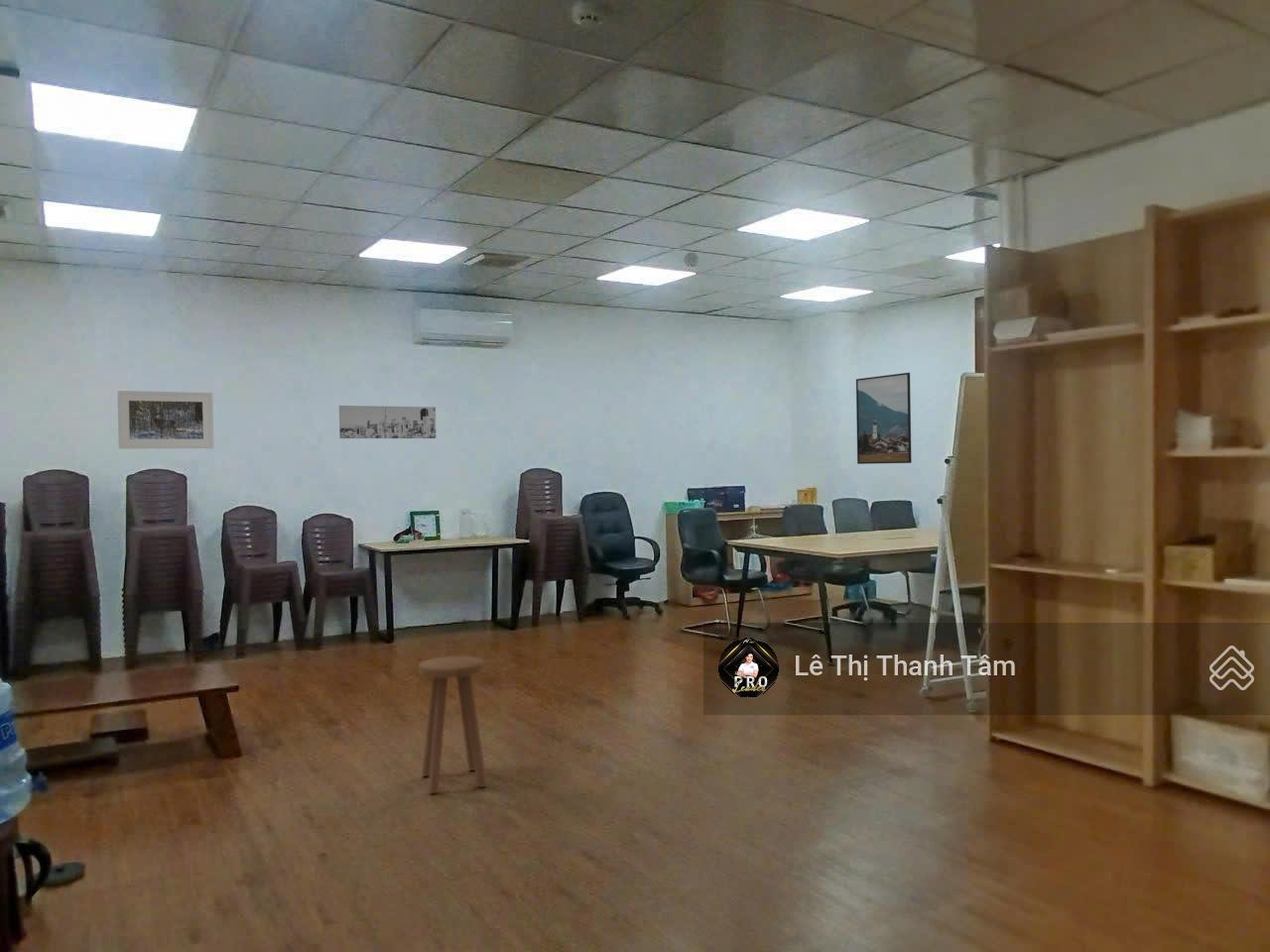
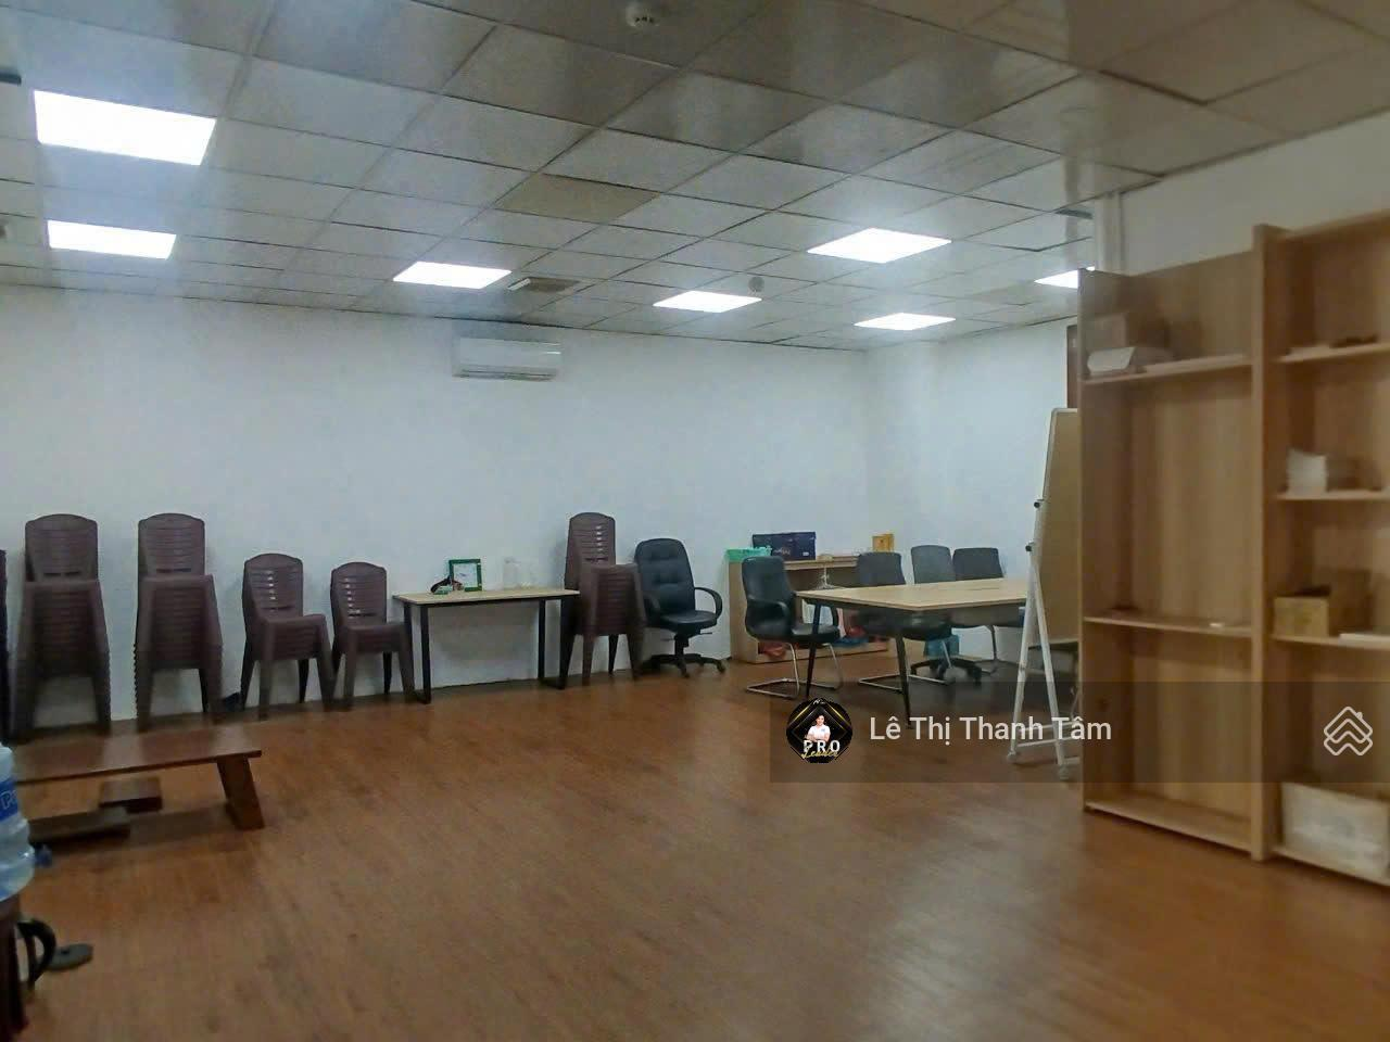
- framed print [855,372,913,465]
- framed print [117,390,214,450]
- wall art [338,405,437,439]
- stool [418,655,488,794]
